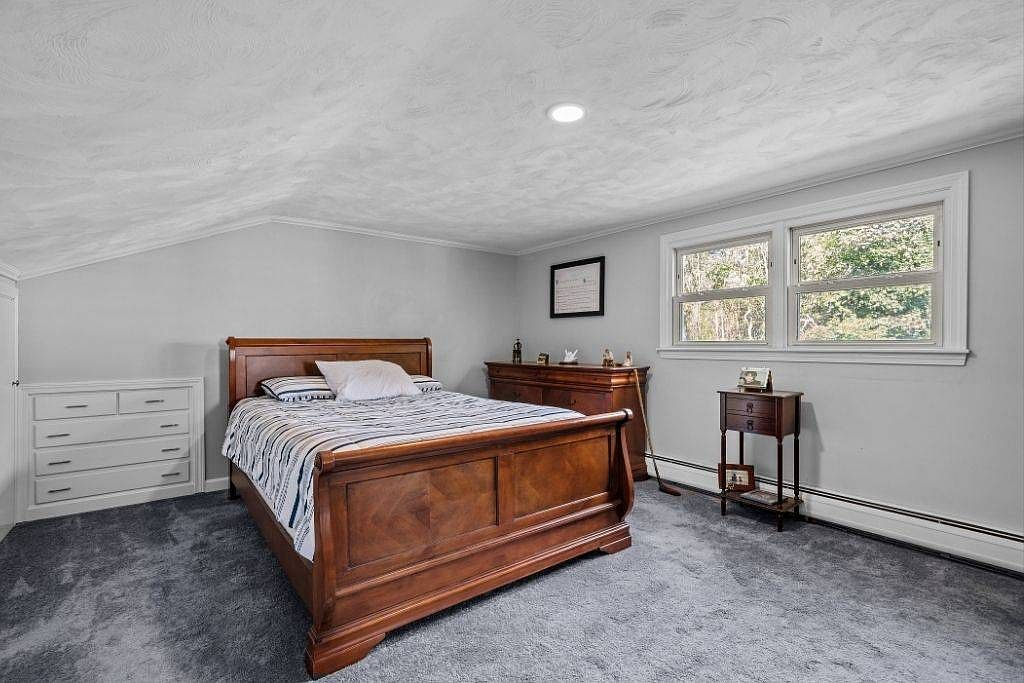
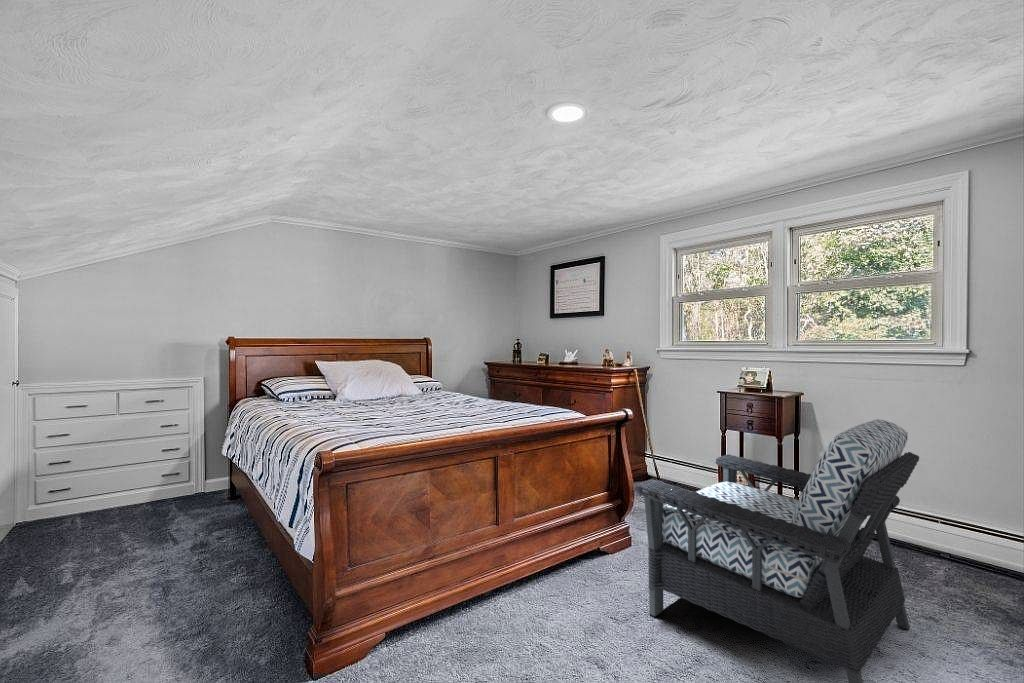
+ armchair [634,418,920,683]
